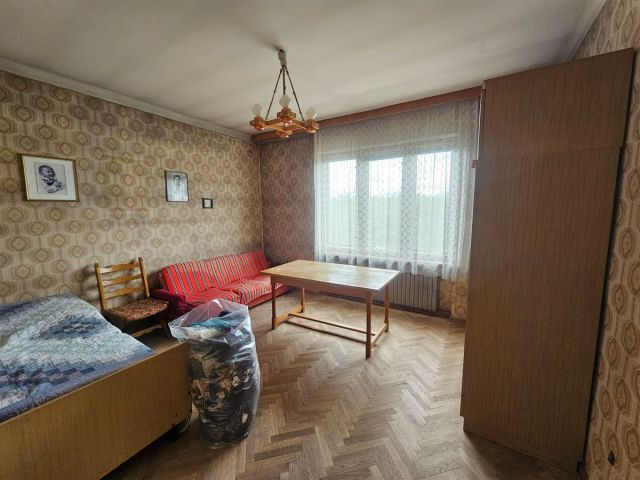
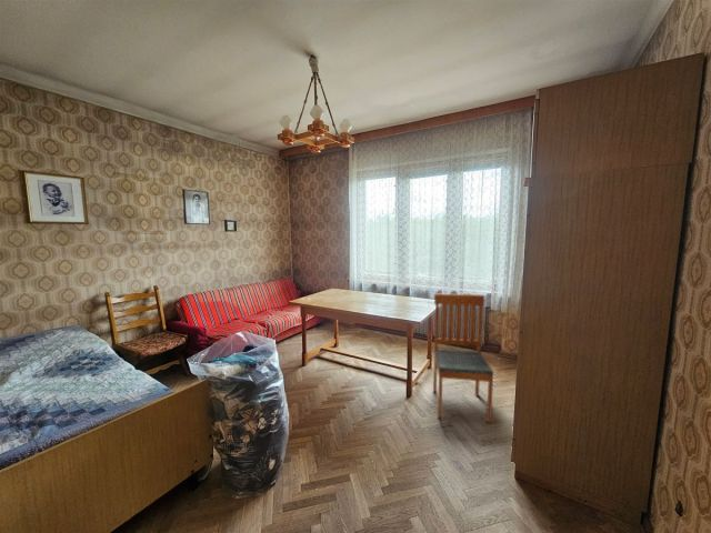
+ chair [432,292,494,424]
